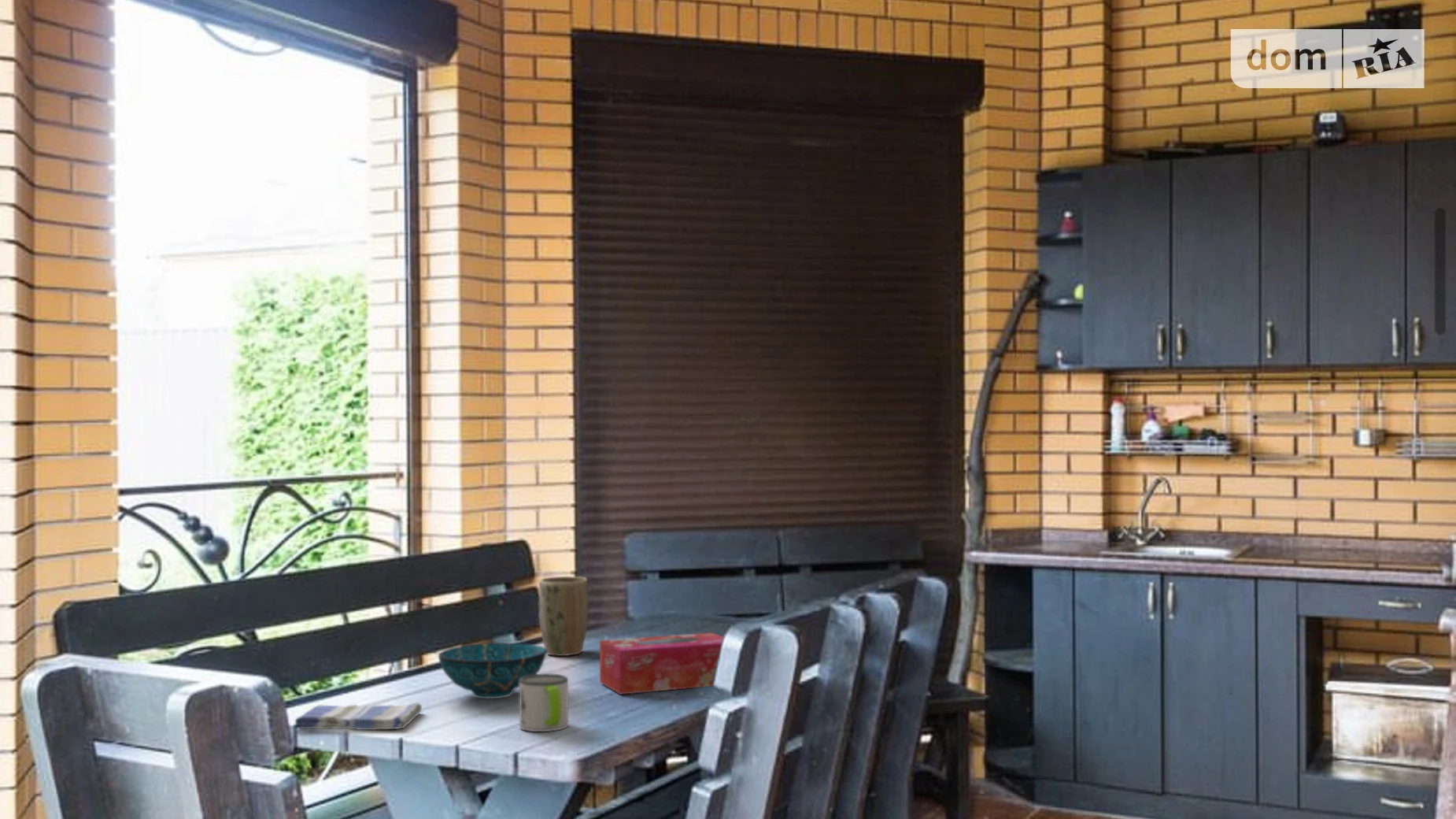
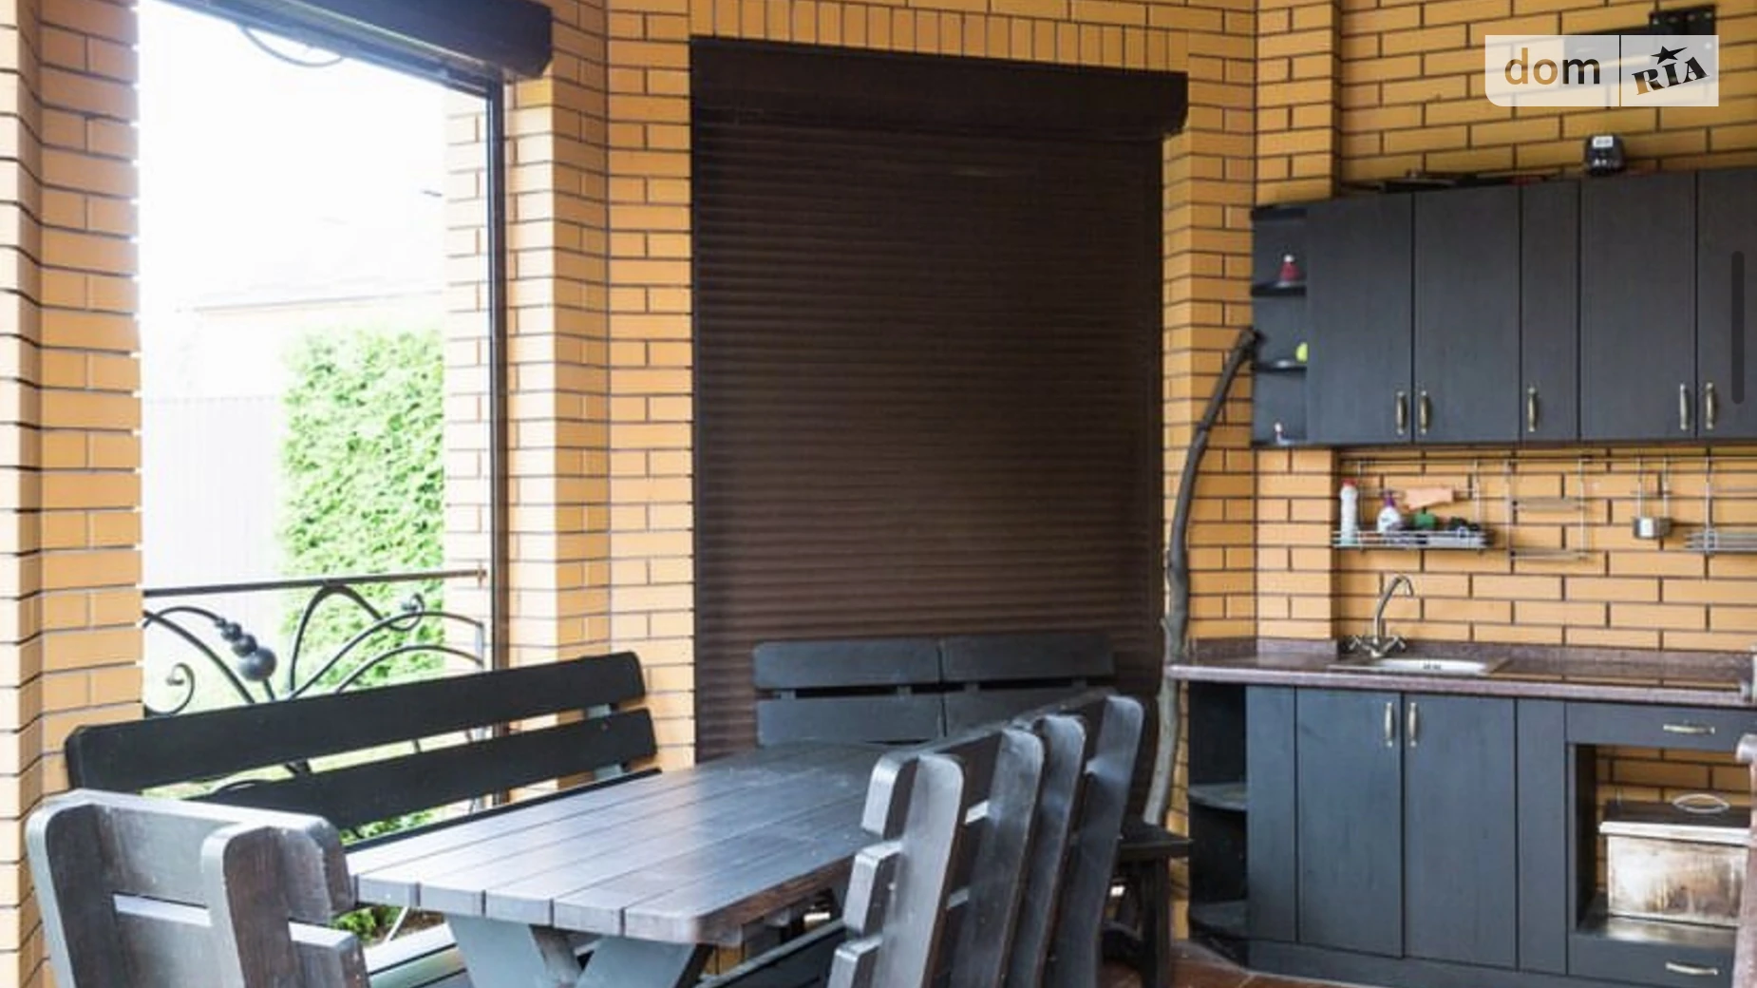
- dish towel [293,702,423,731]
- tissue box [599,632,725,695]
- plant pot [538,576,589,657]
- decorative bowl [438,642,547,699]
- mug [519,673,569,732]
